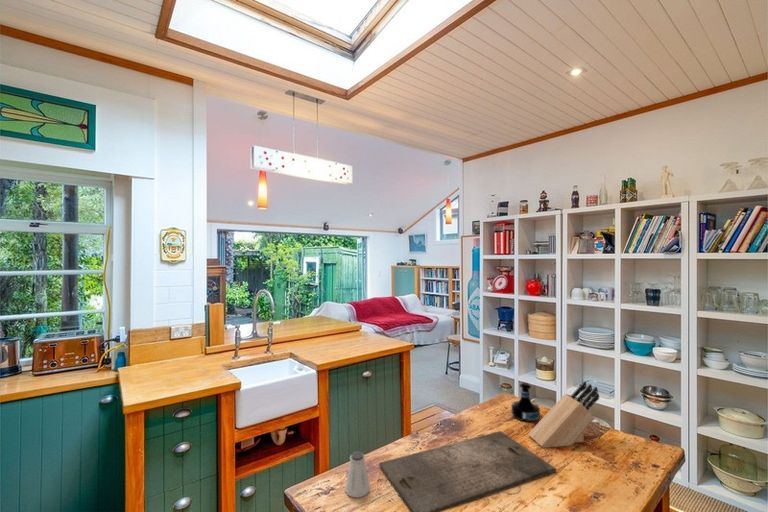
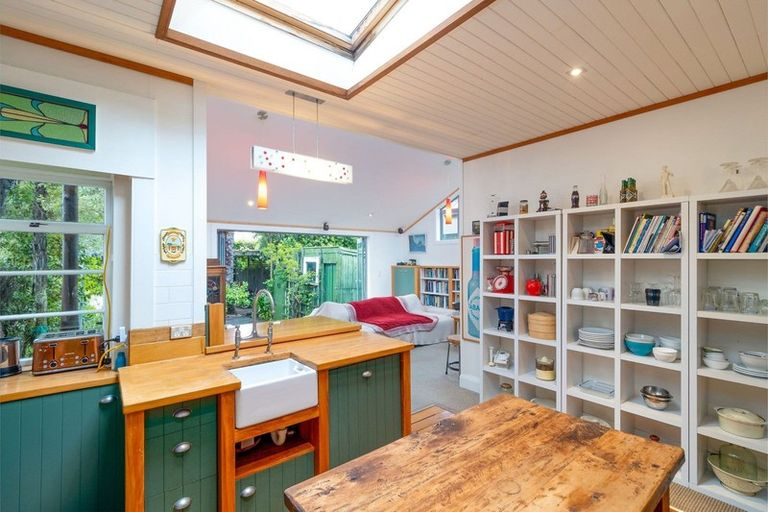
- saltshaker [344,450,371,498]
- knife block [527,380,600,449]
- cutting board [378,430,557,512]
- tequila bottle [510,381,541,423]
